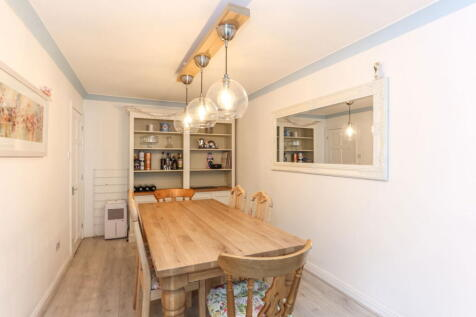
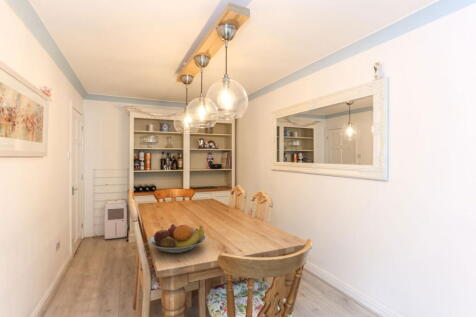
+ fruit bowl [147,223,207,254]
